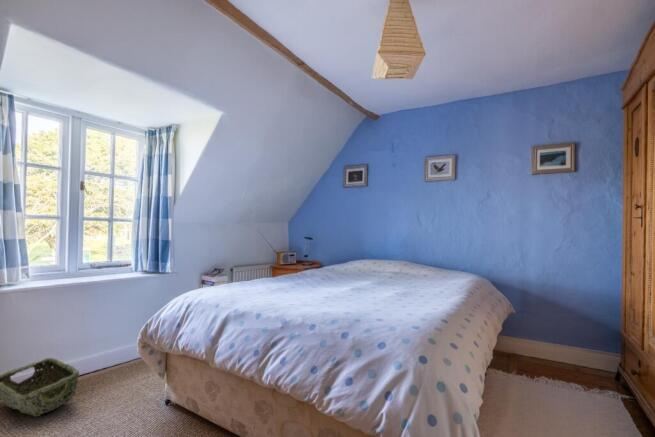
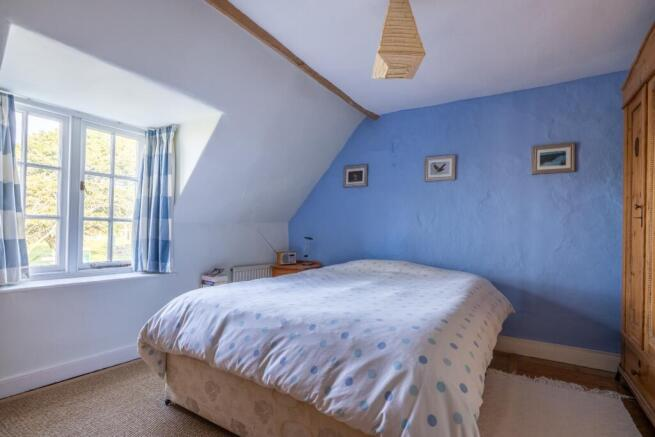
- woven basket [0,357,80,417]
